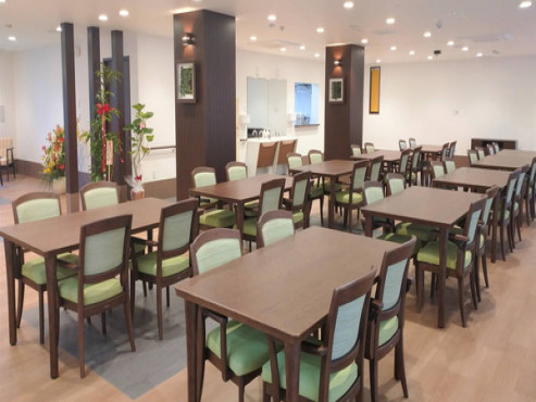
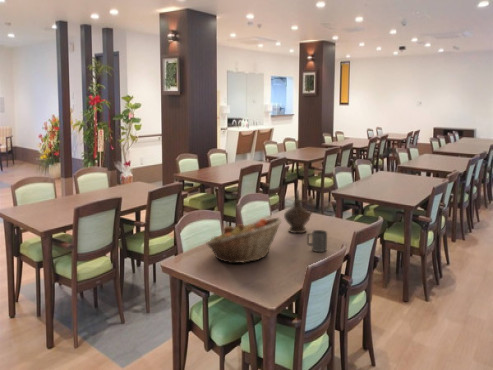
+ fruit basket [206,216,283,264]
+ mug [306,229,328,253]
+ ceremonial vessel [283,189,315,234]
